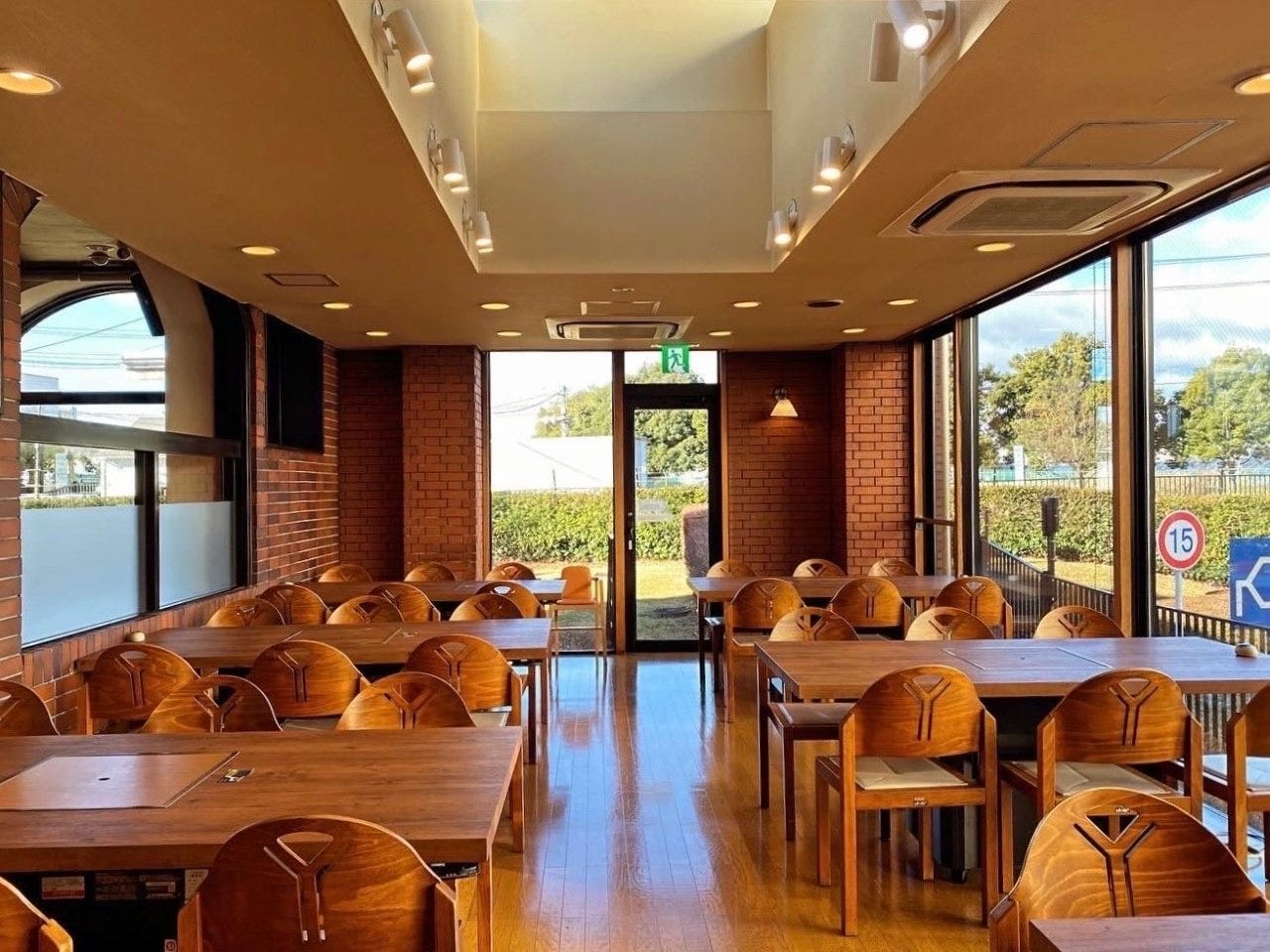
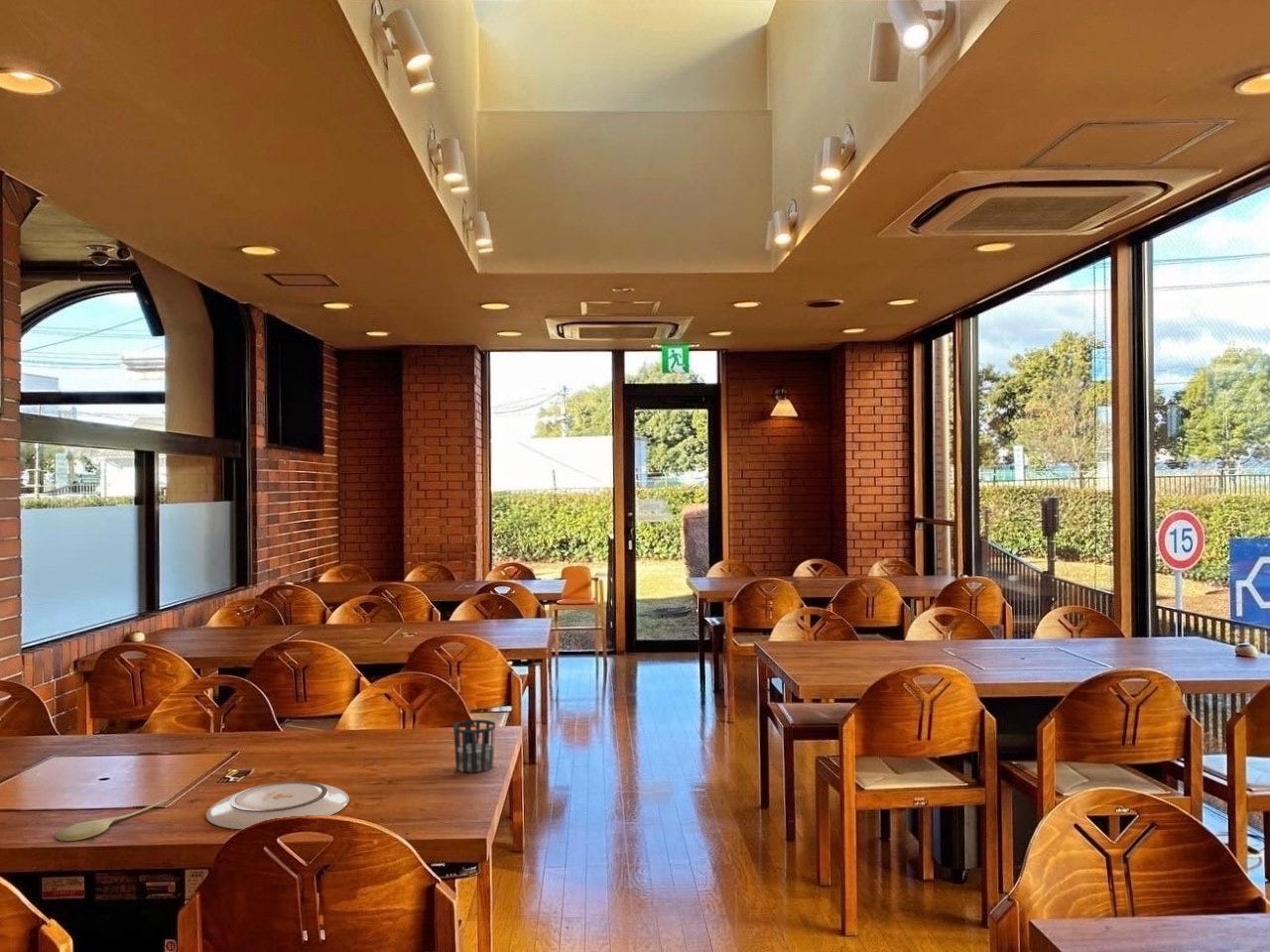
+ plate [205,780,350,831]
+ cup [452,719,496,773]
+ spoon [55,798,169,842]
